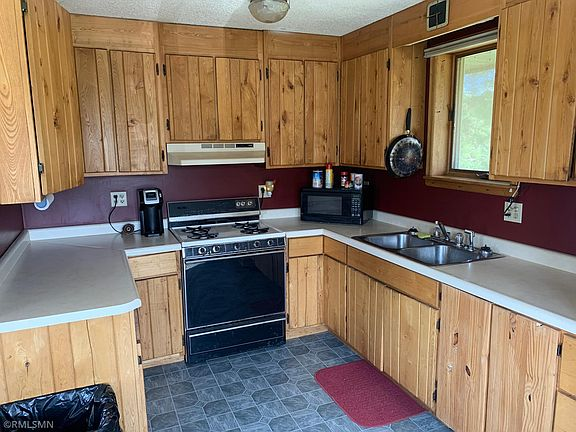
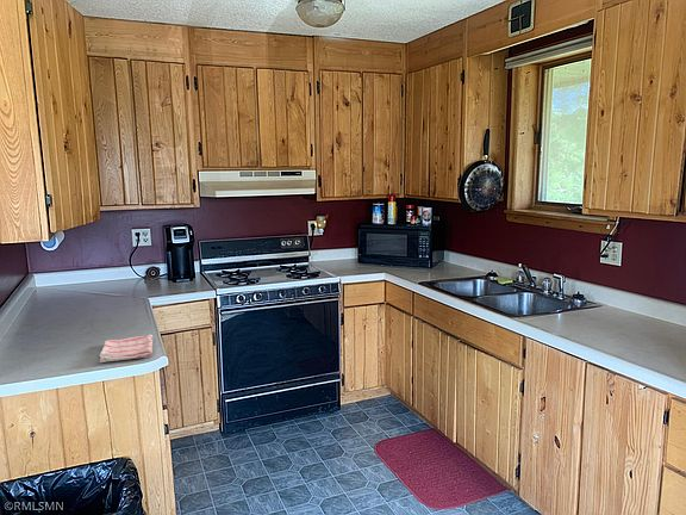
+ dish towel [99,334,154,364]
